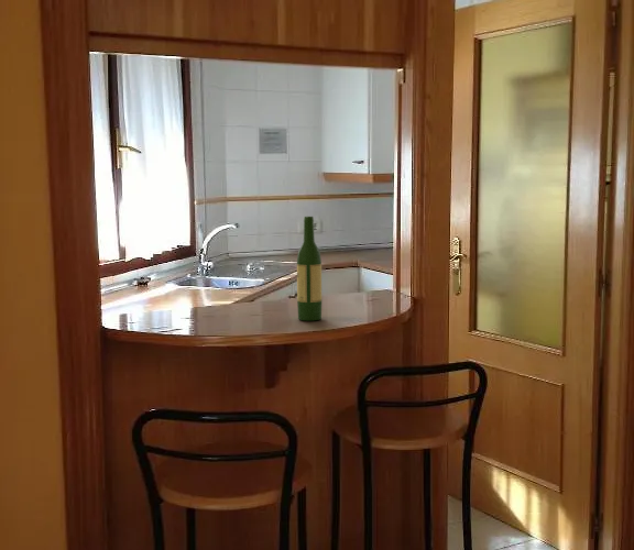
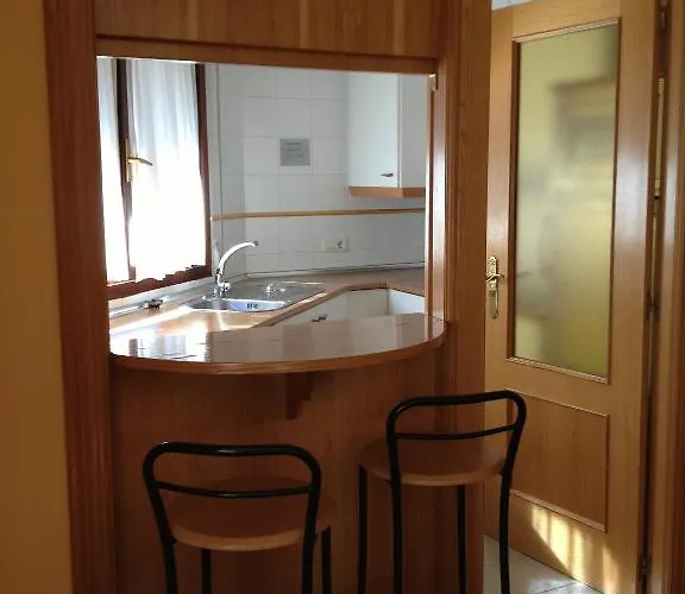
- wine bottle [296,216,323,321]
